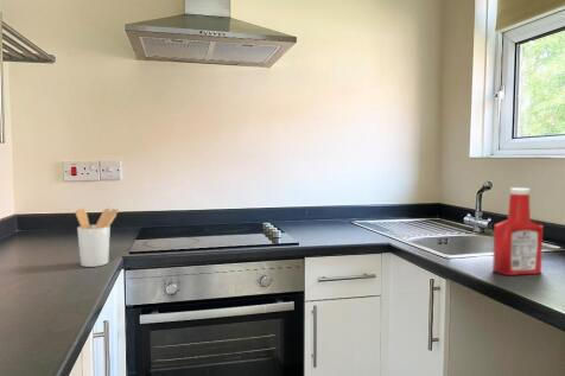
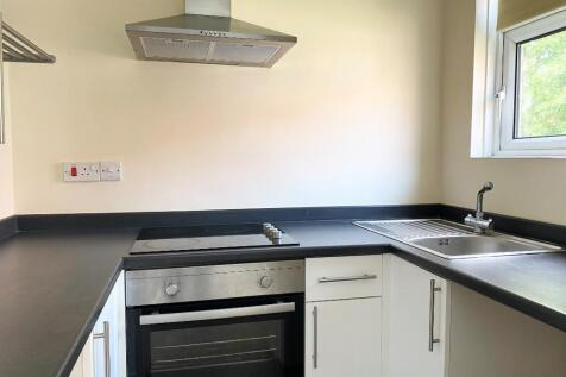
- utensil holder [75,206,120,268]
- soap bottle [491,186,544,276]
